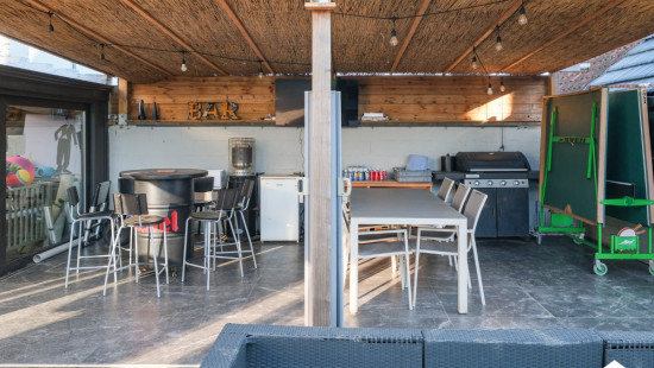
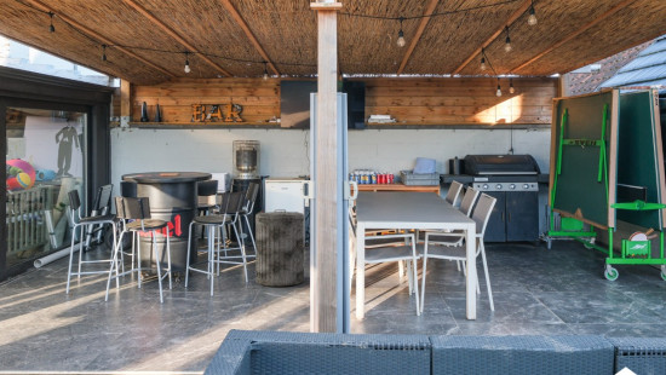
+ trash can [254,208,305,287]
